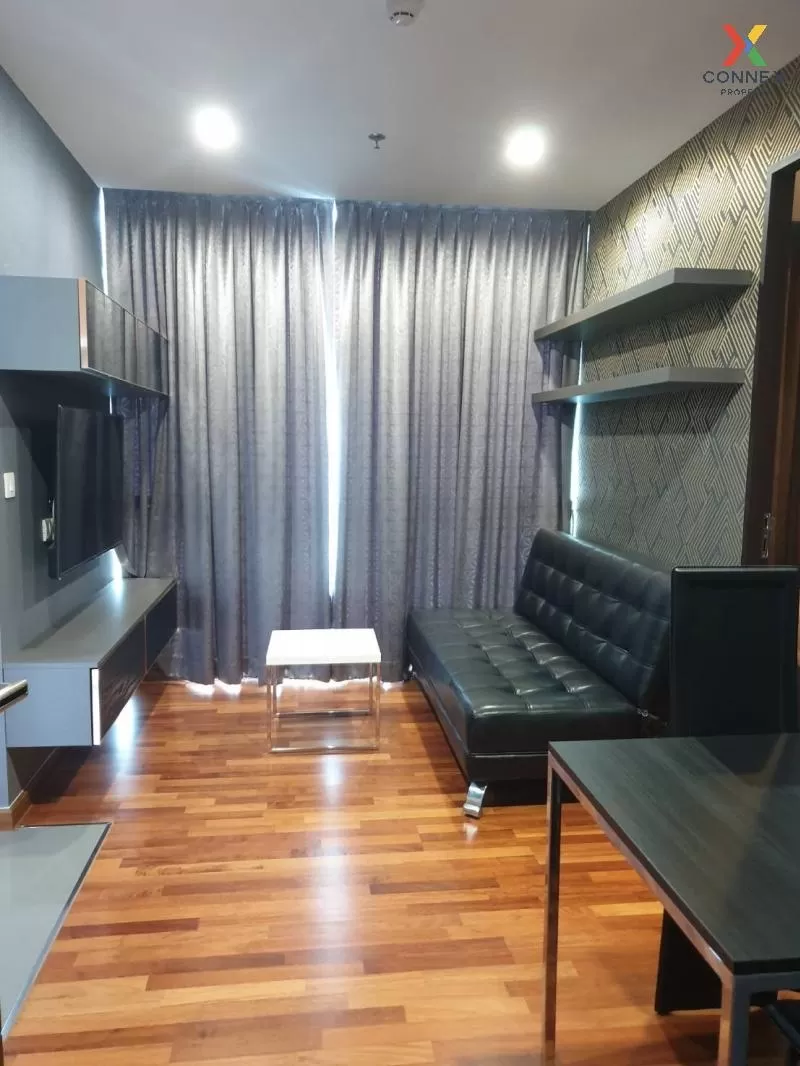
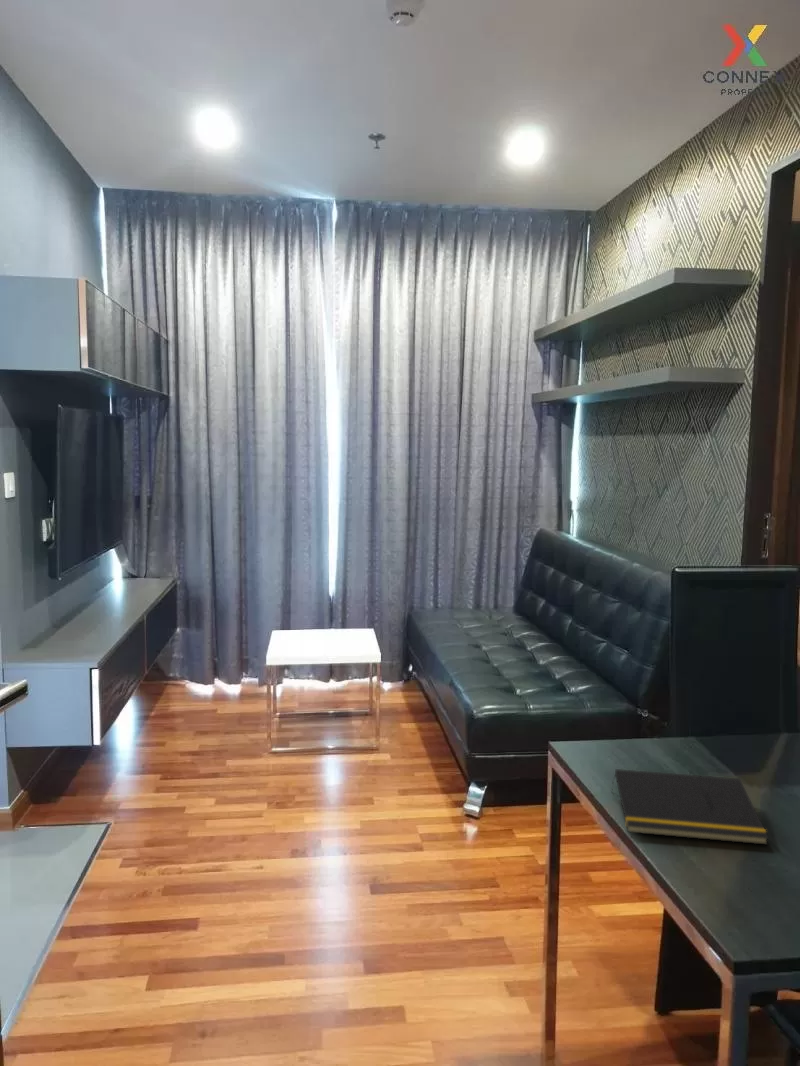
+ notepad [610,768,770,846]
